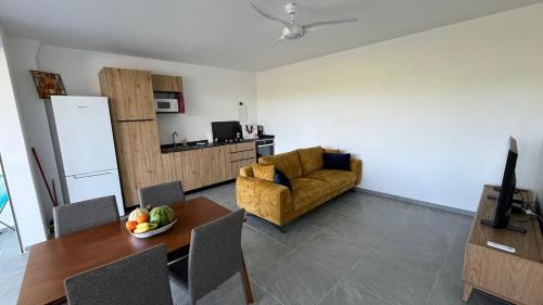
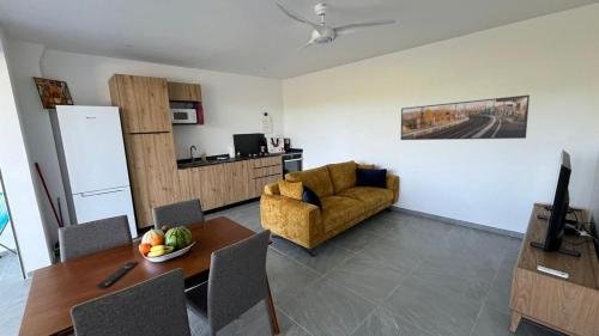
+ remote control [96,261,139,289]
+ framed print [400,93,531,141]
